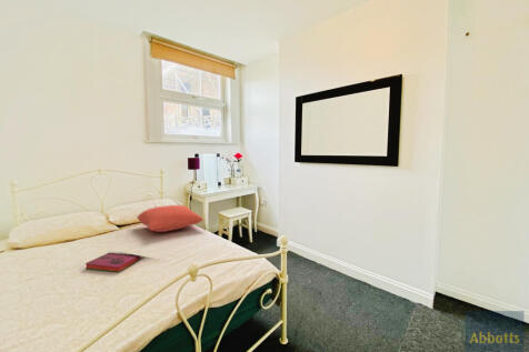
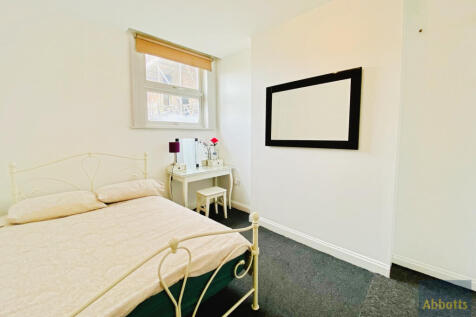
- cushion [136,204,204,233]
- hardback book [84,251,141,273]
